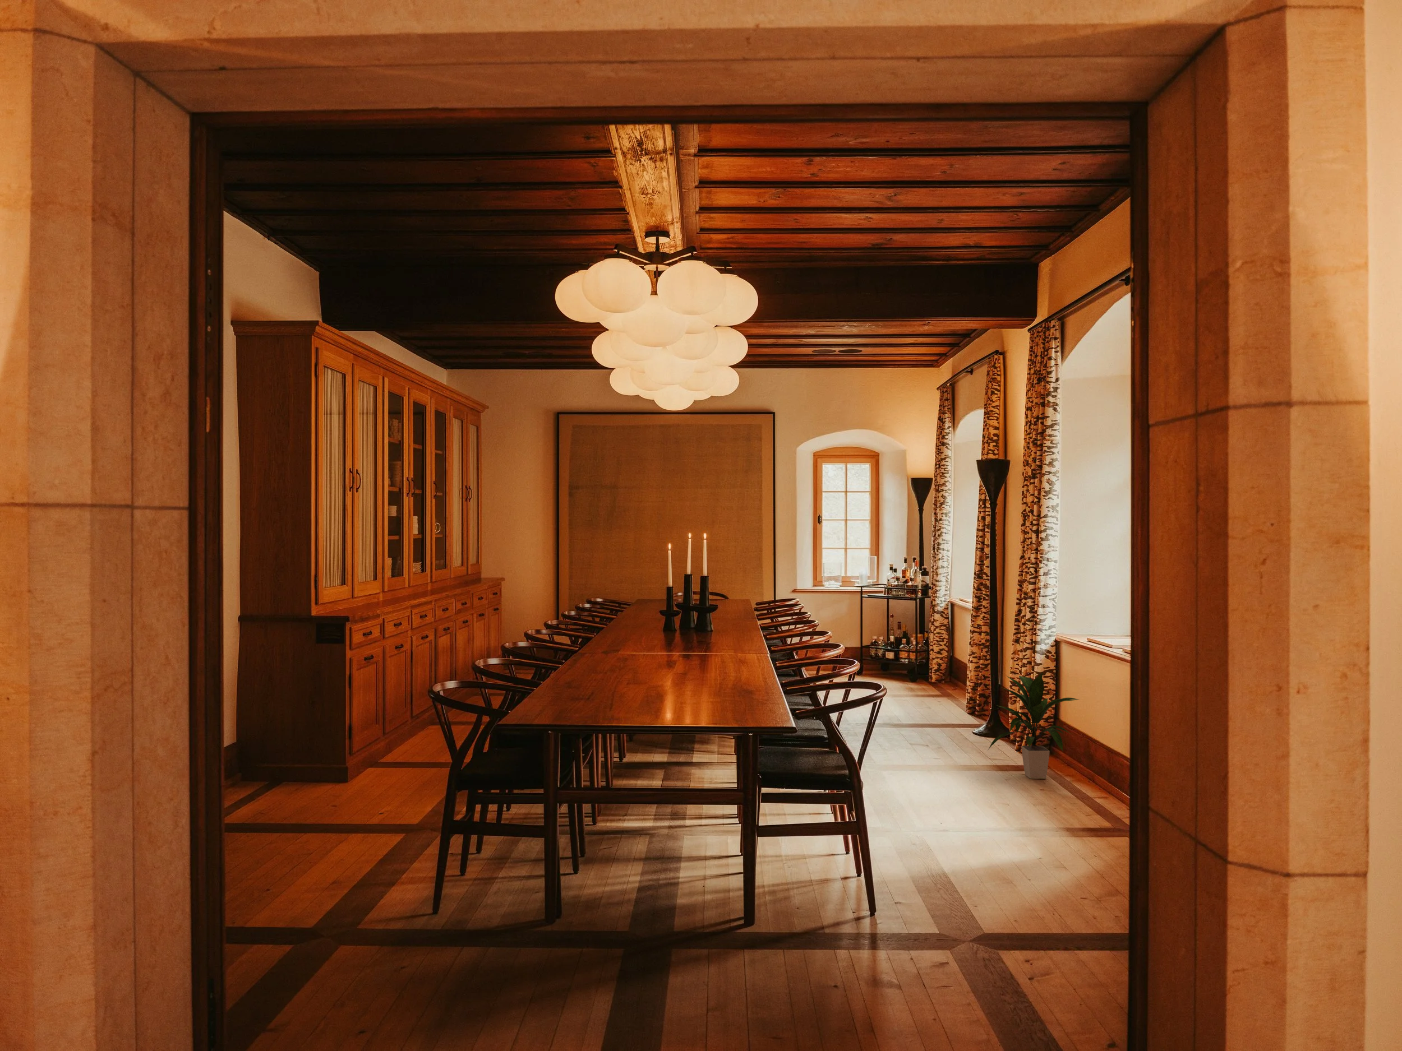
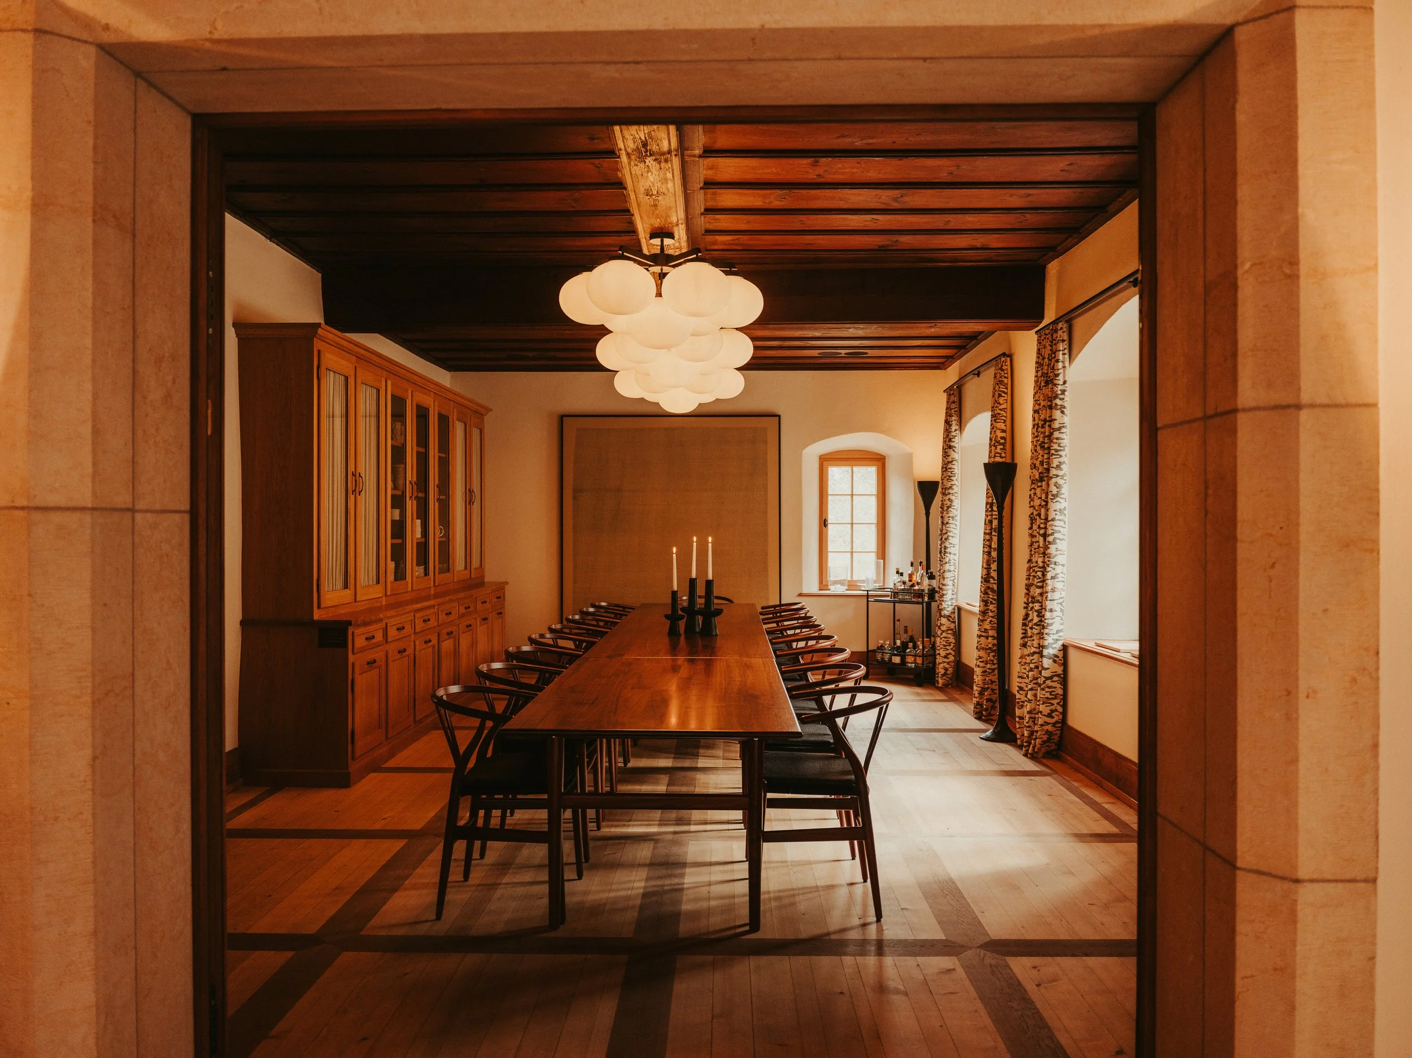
- indoor plant [987,671,1079,779]
